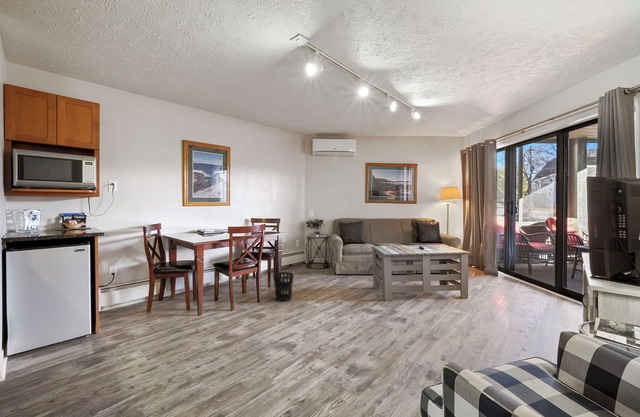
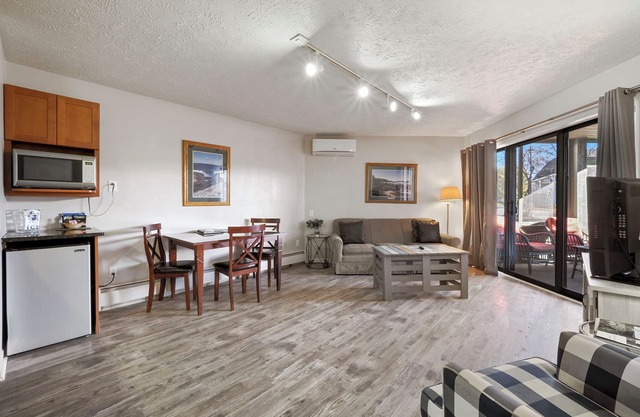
- wastebasket [272,271,295,302]
